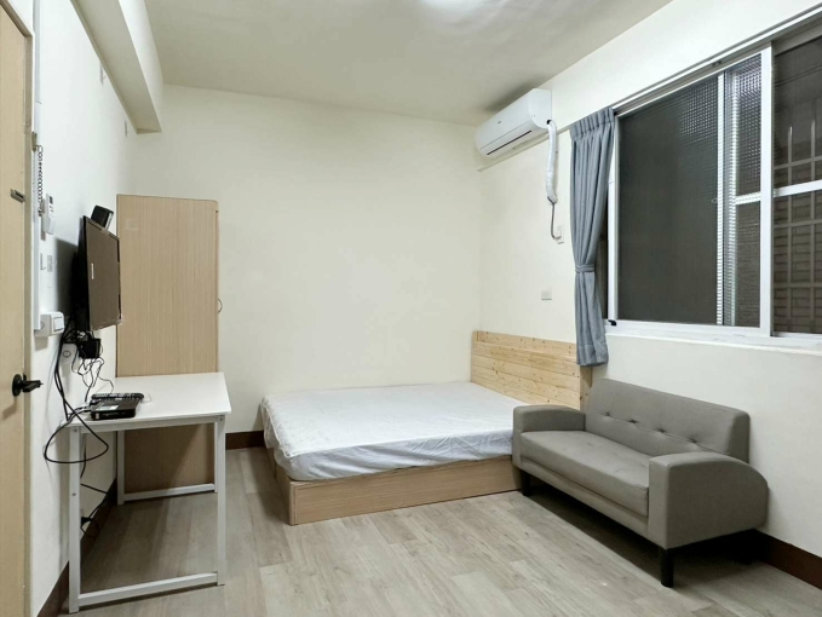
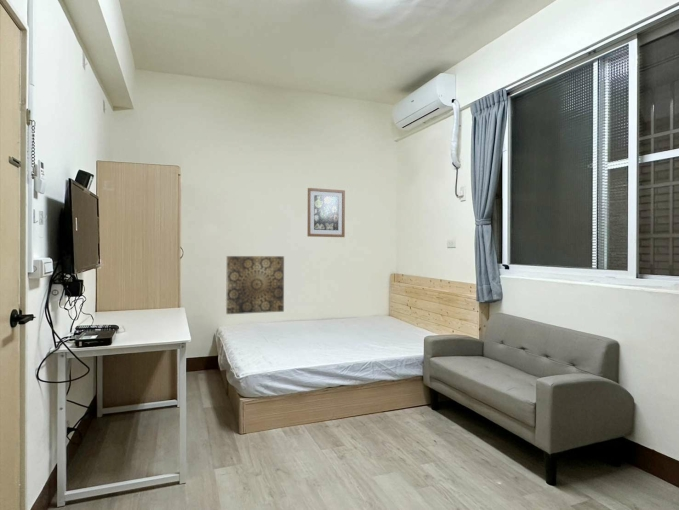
+ wall art [225,255,285,315]
+ wall art [306,187,346,238]
